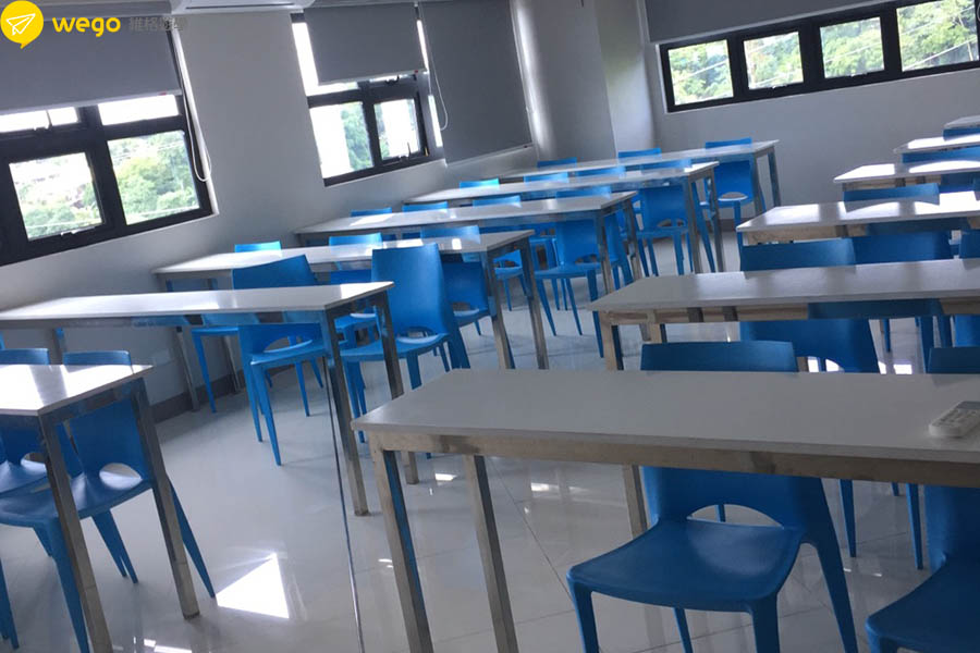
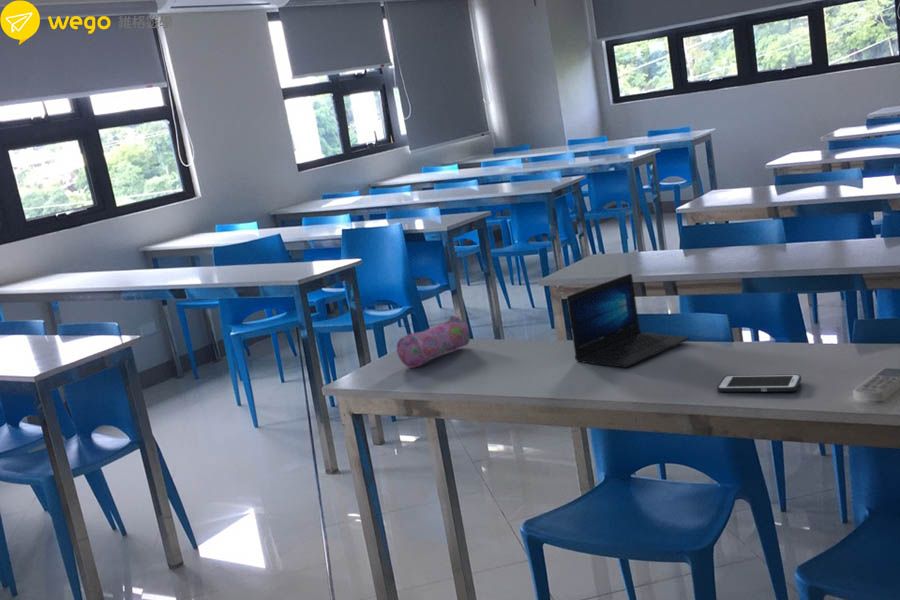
+ cell phone [716,374,802,393]
+ laptop [566,273,690,368]
+ pencil case [396,314,471,369]
